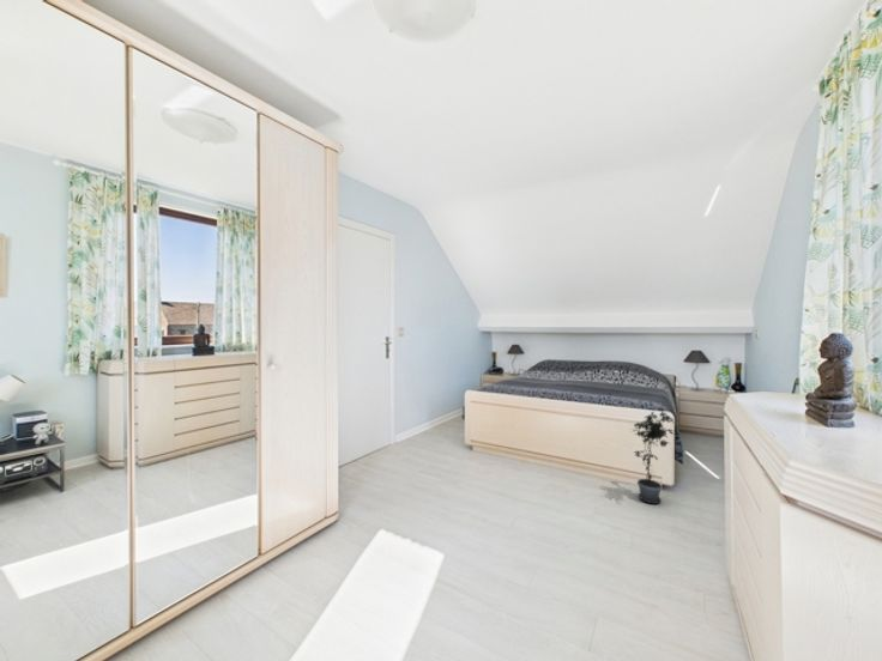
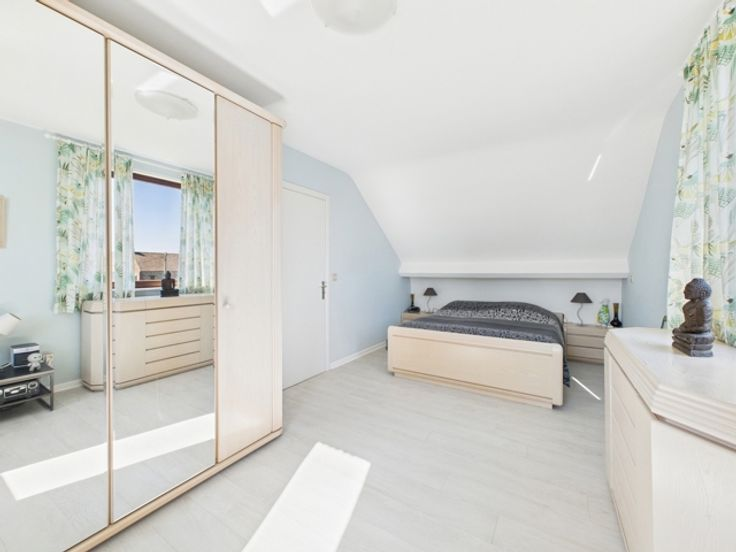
- potted plant [630,407,675,504]
